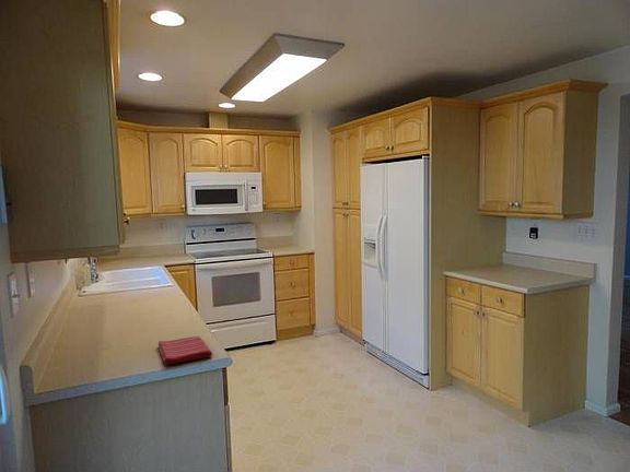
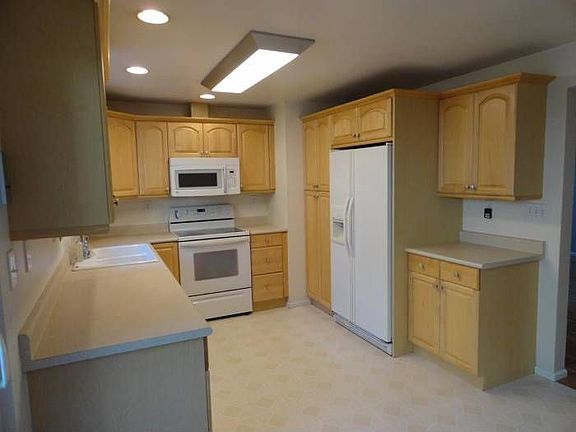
- dish towel [158,334,213,366]
